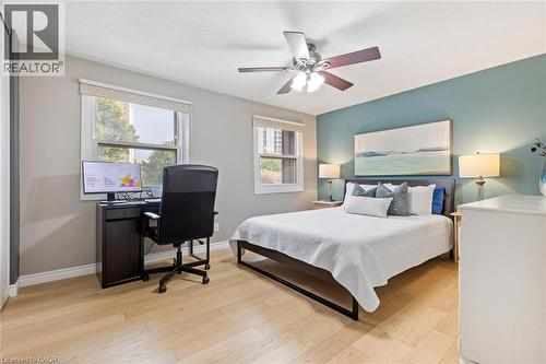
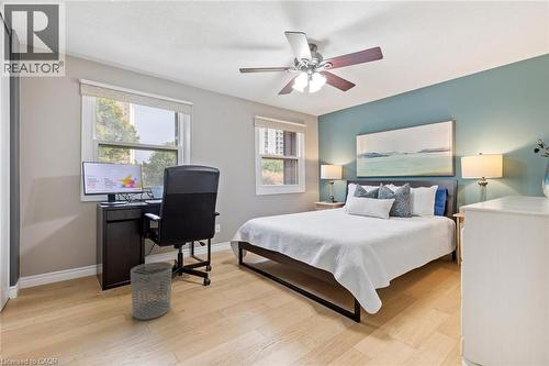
+ waste bin [130,260,173,321]
